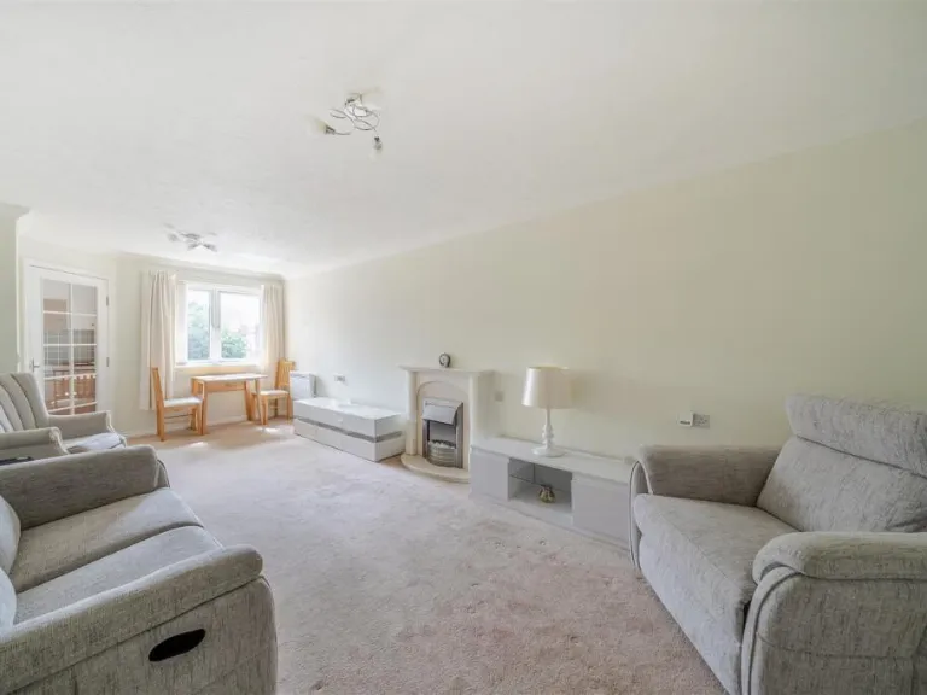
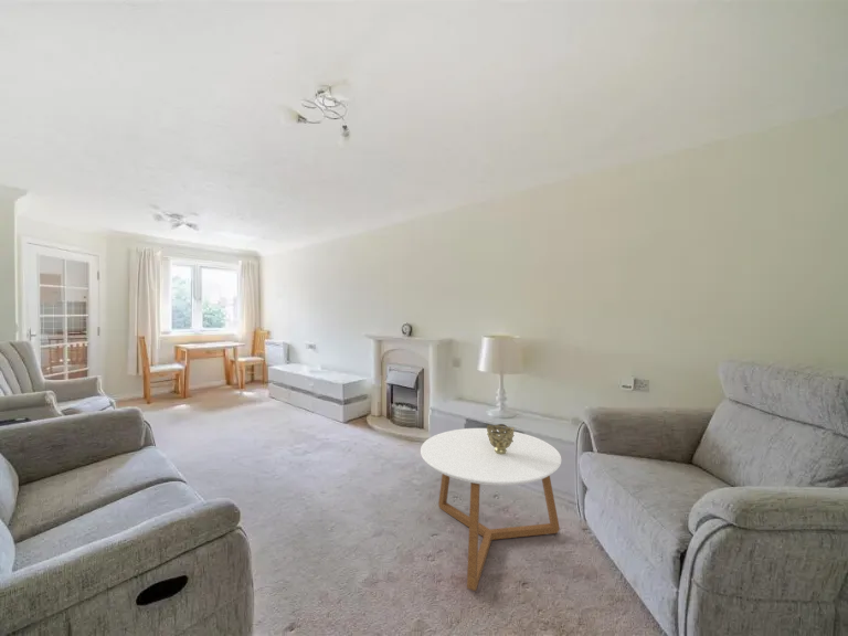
+ coffee table [420,427,562,592]
+ decorative bowl [486,423,516,454]
